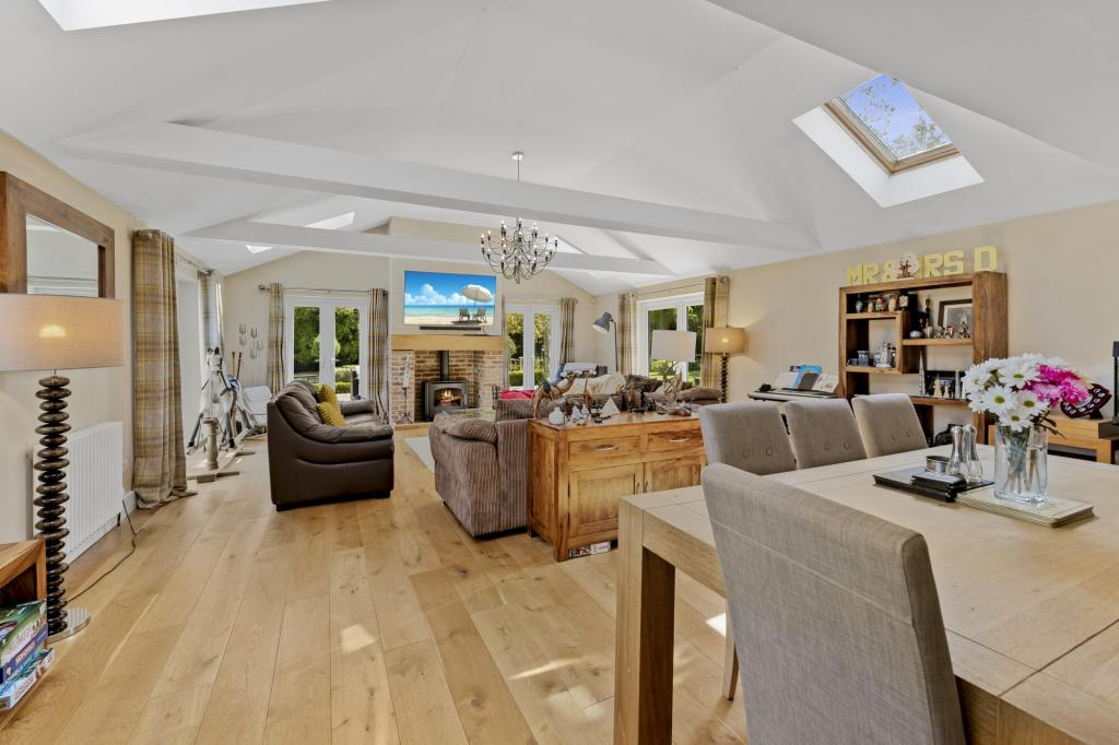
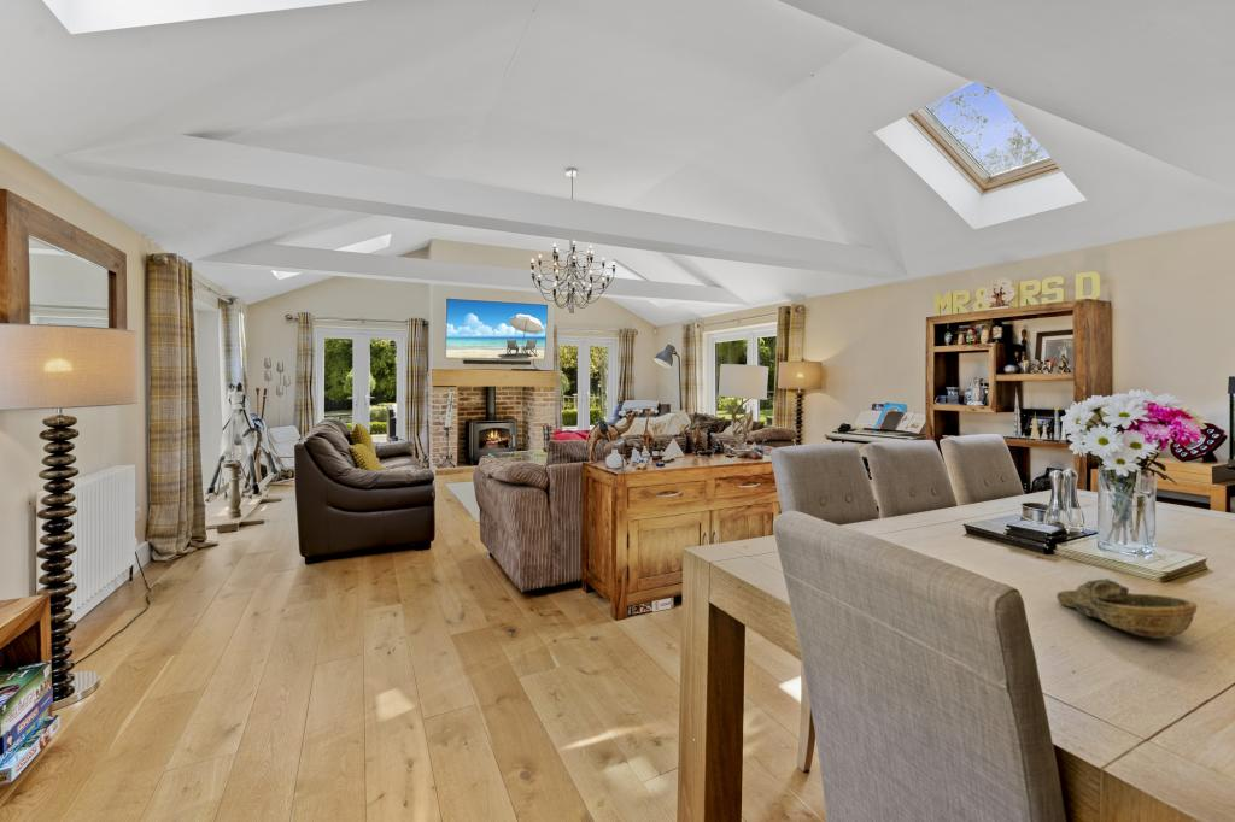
+ decorative bowl [1055,577,1199,640]
